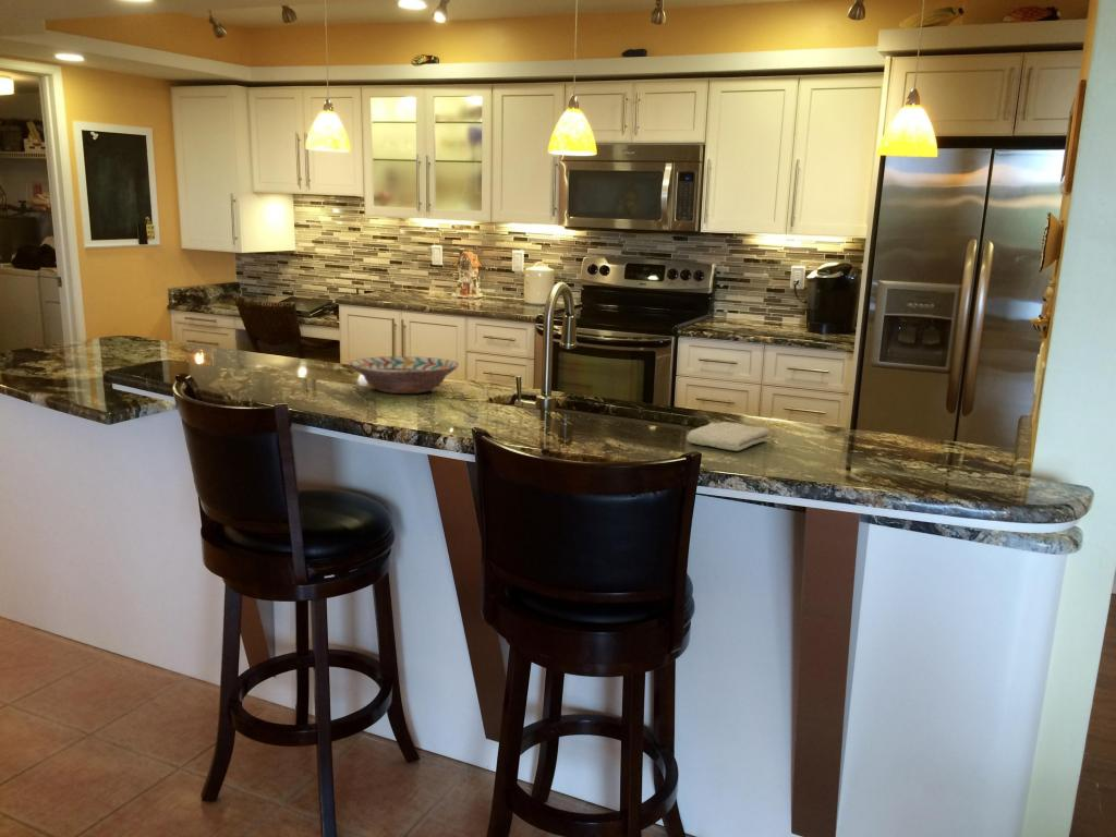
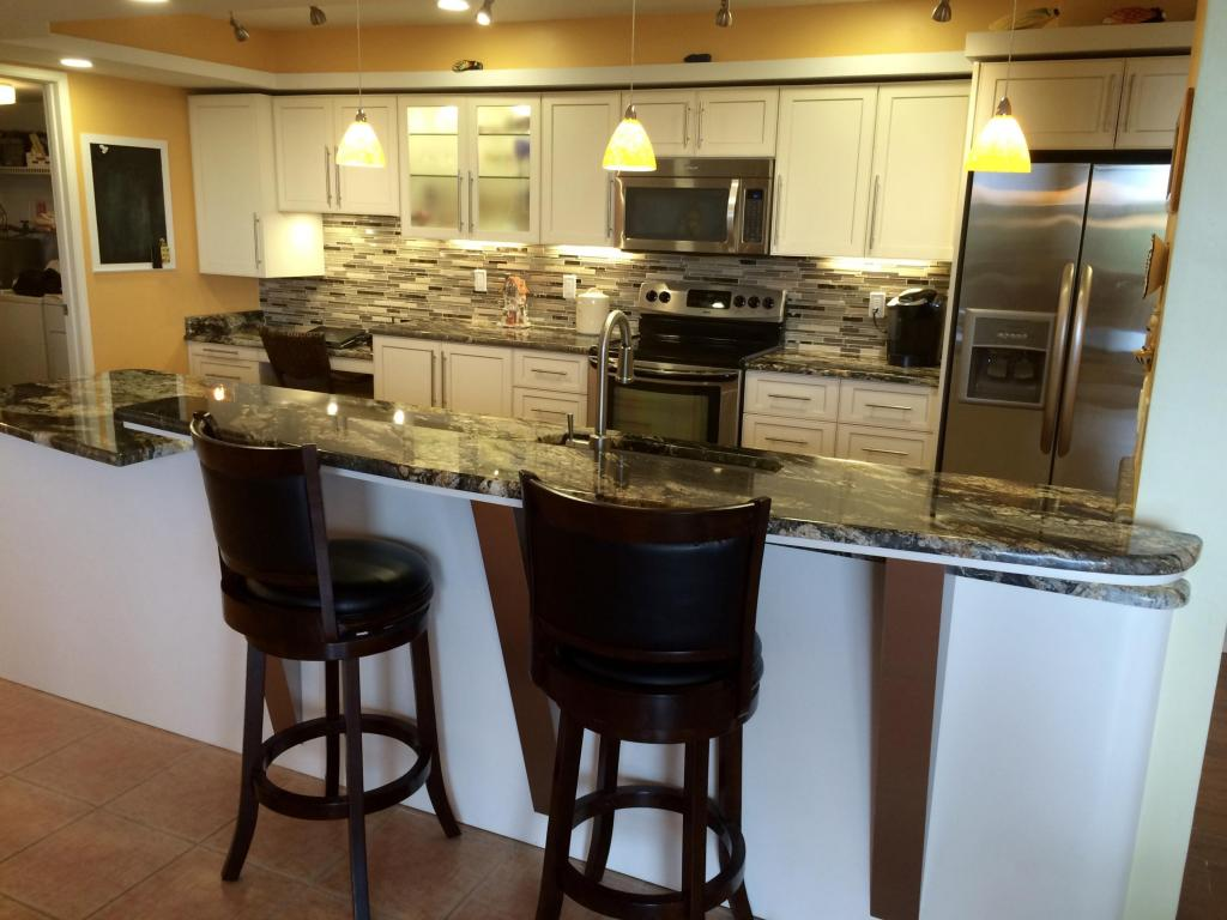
- washcloth [686,421,771,452]
- decorative bowl [349,355,460,395]
